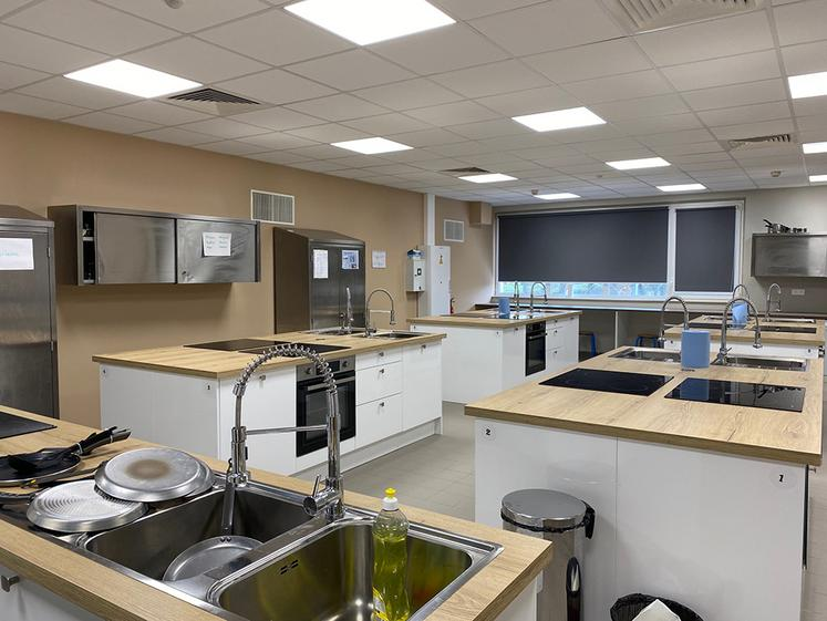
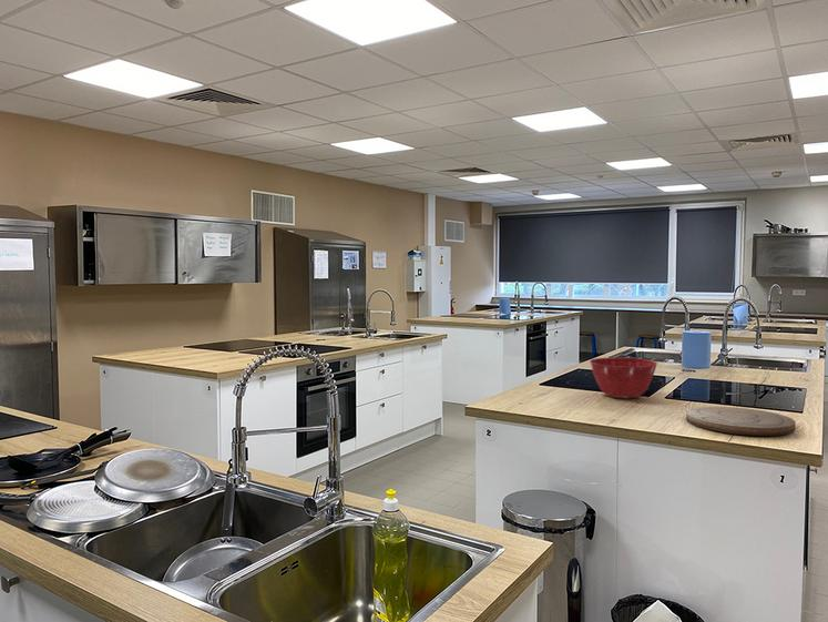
+ cutting board [685,406,797,437]
+ mixing bowl [589,356,658,399]
